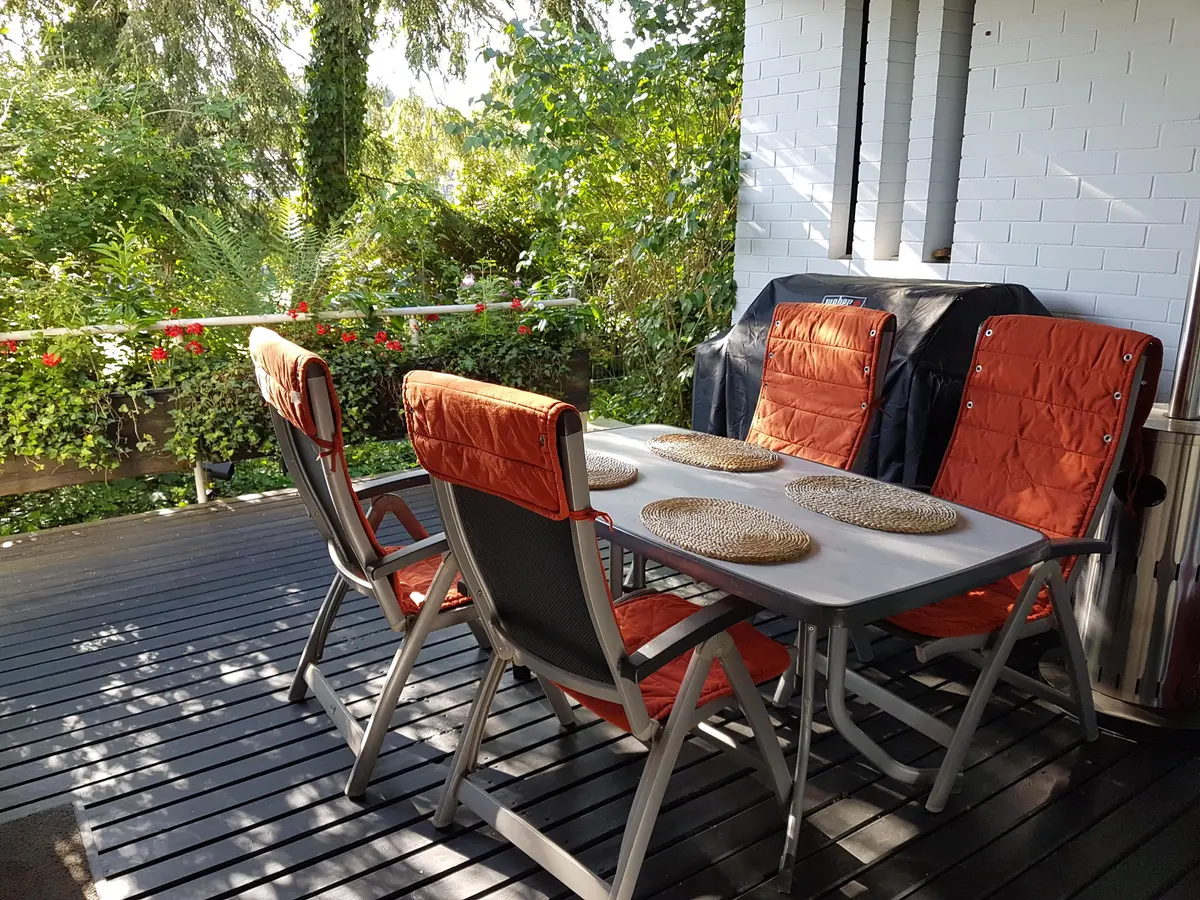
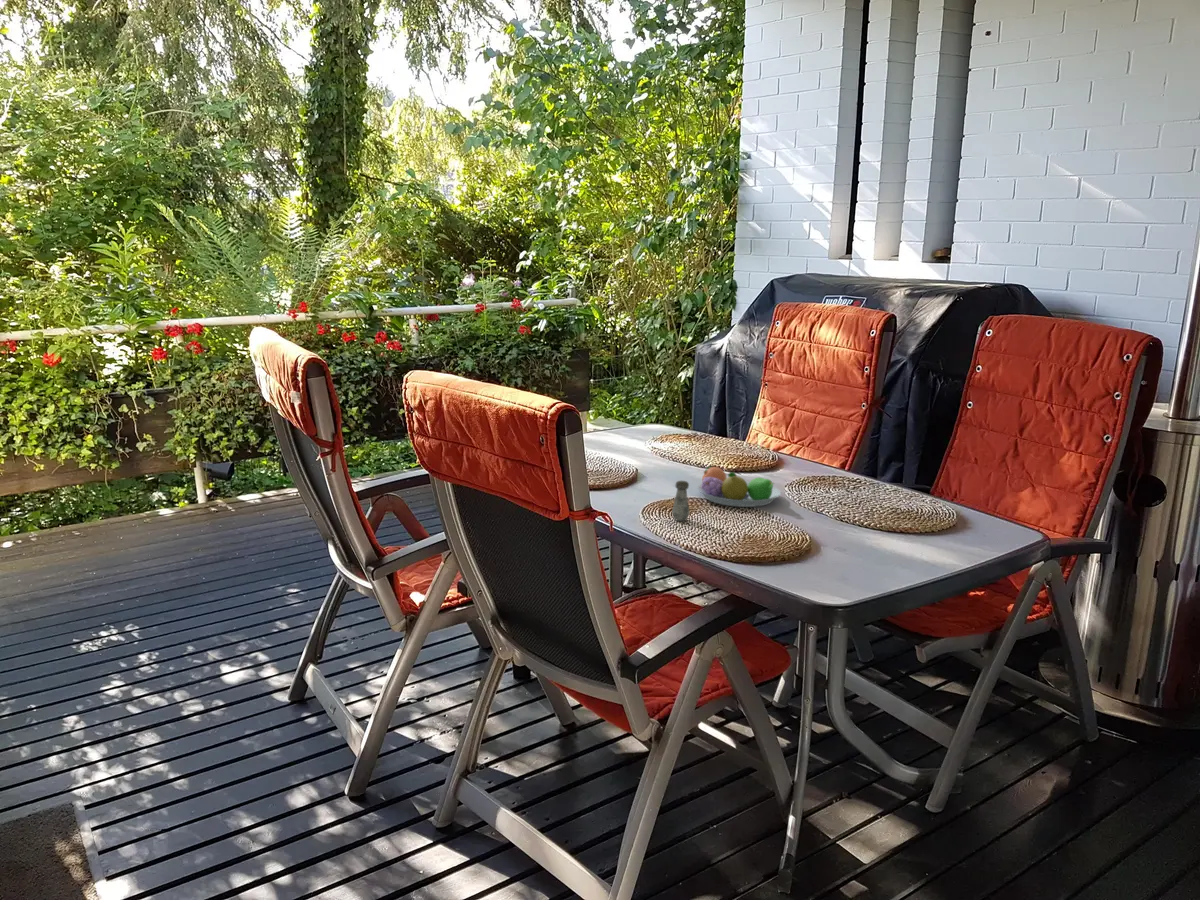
+ fruit bowl [696,465,782,508]
+ salt shaker [671,480,691,522]
